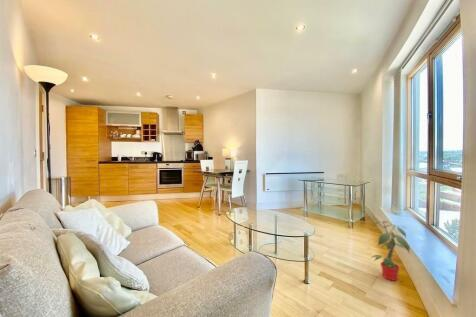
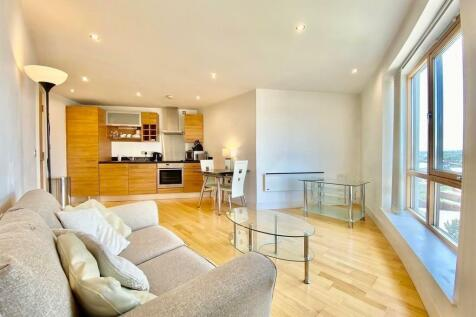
- potted plant [365,217,411,282]
